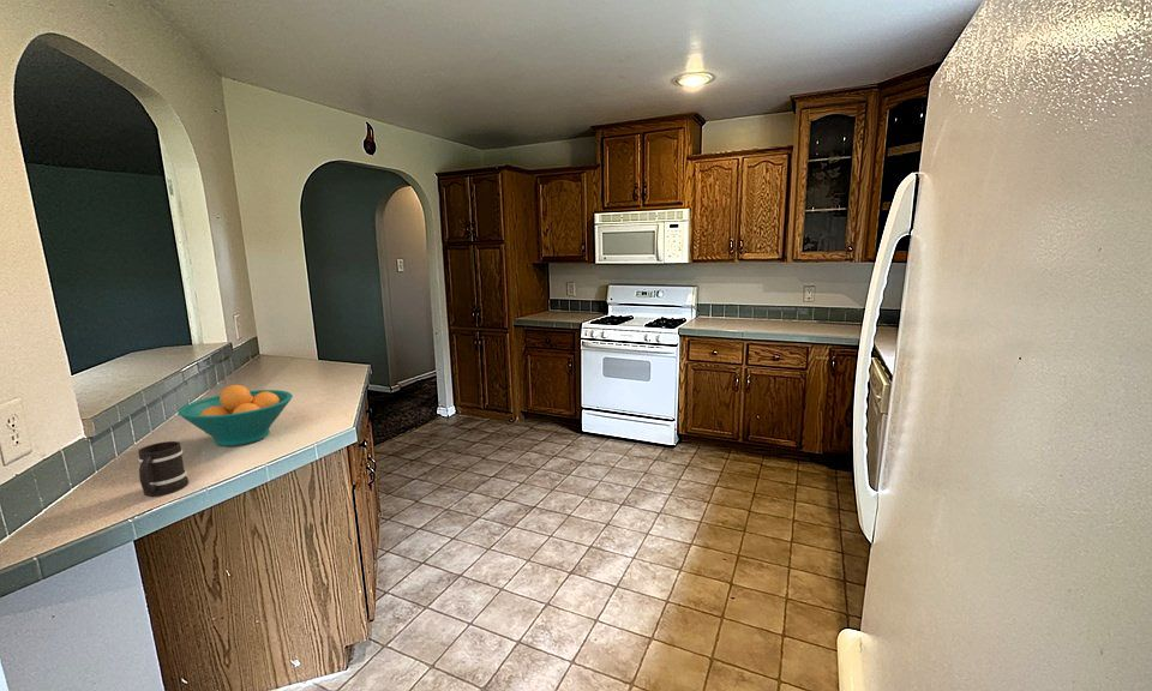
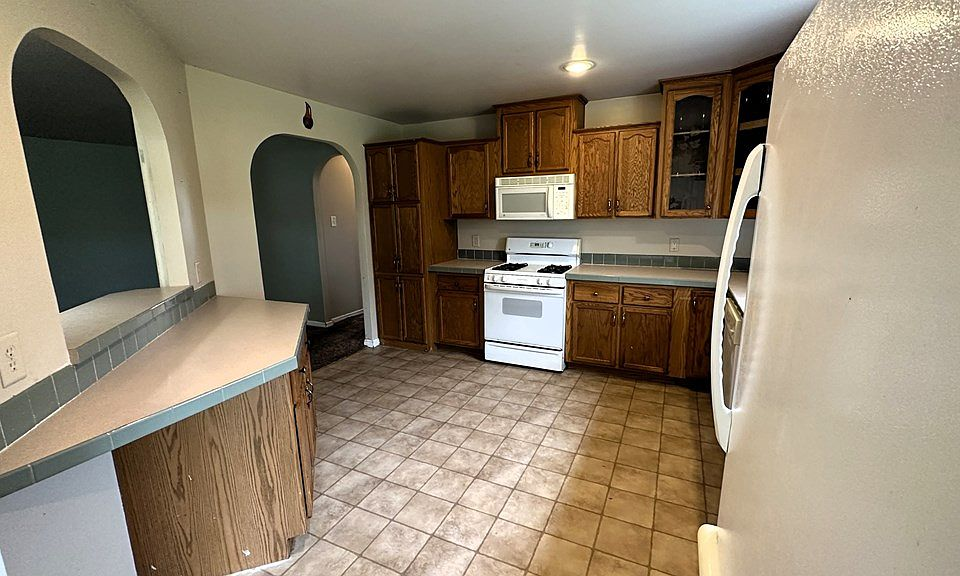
- mug [137,440,190,497]
- fruit bowl [176,384,294,447]
